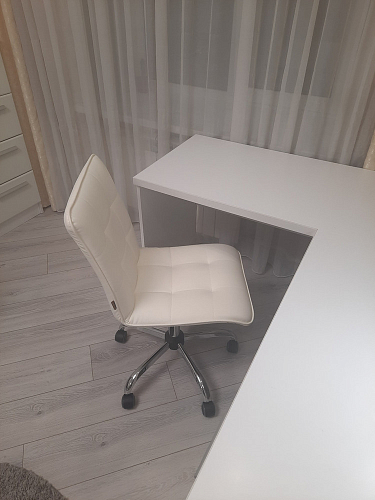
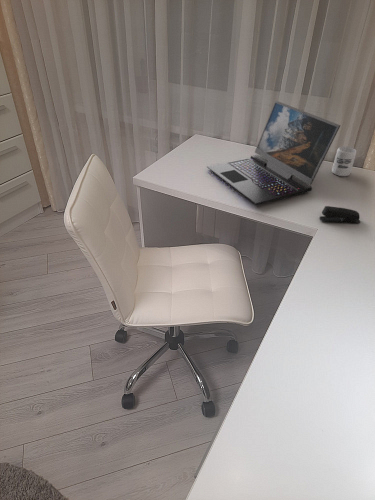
+ laptop [206,100,341,206]
+ stapler [319,205,361,224]
+ cup [331,146,357,177]
